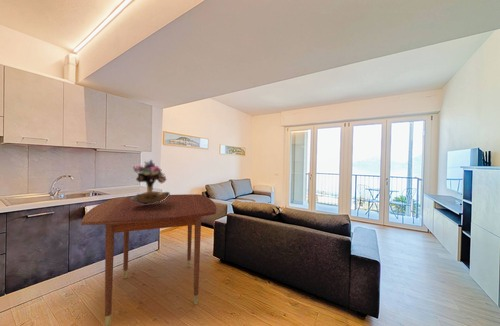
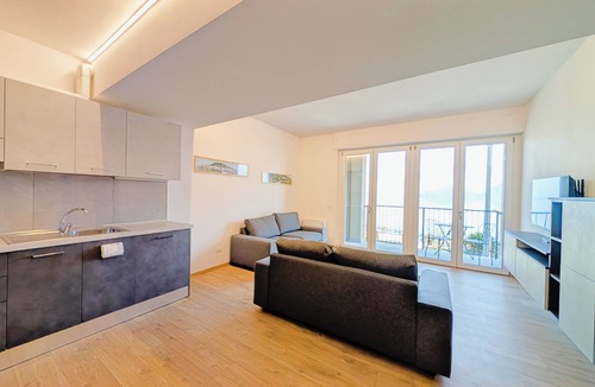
- bouquet [131,159,171,205]
- dining table [80,193,217,326]
